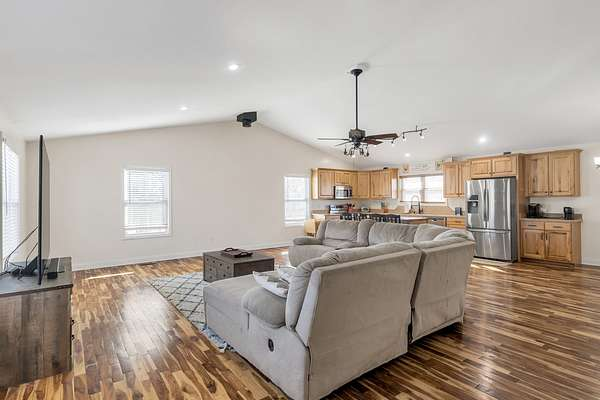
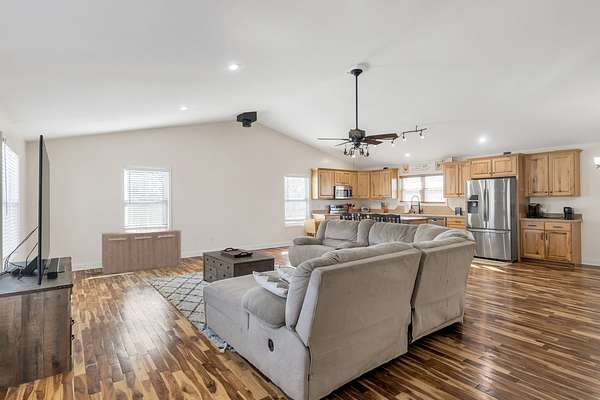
+ storage cabinet [101,229,182,275]
